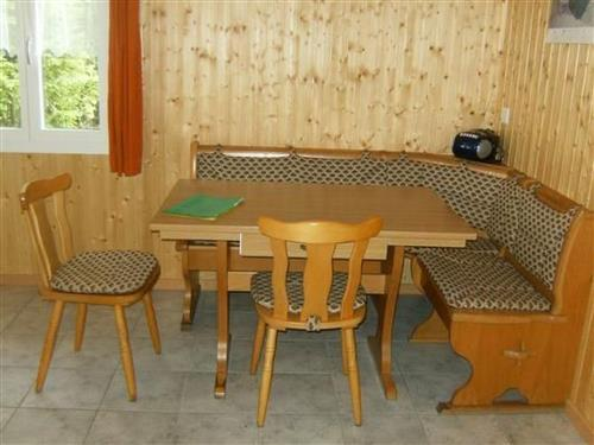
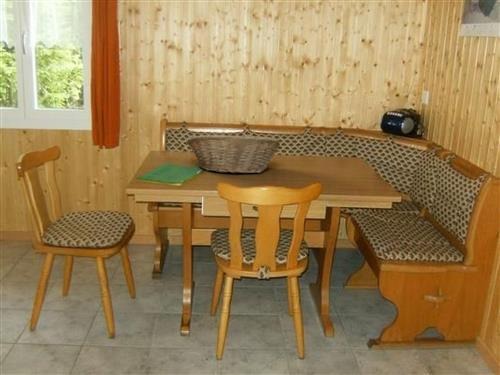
+ fruit basket [186,134,281,175]
